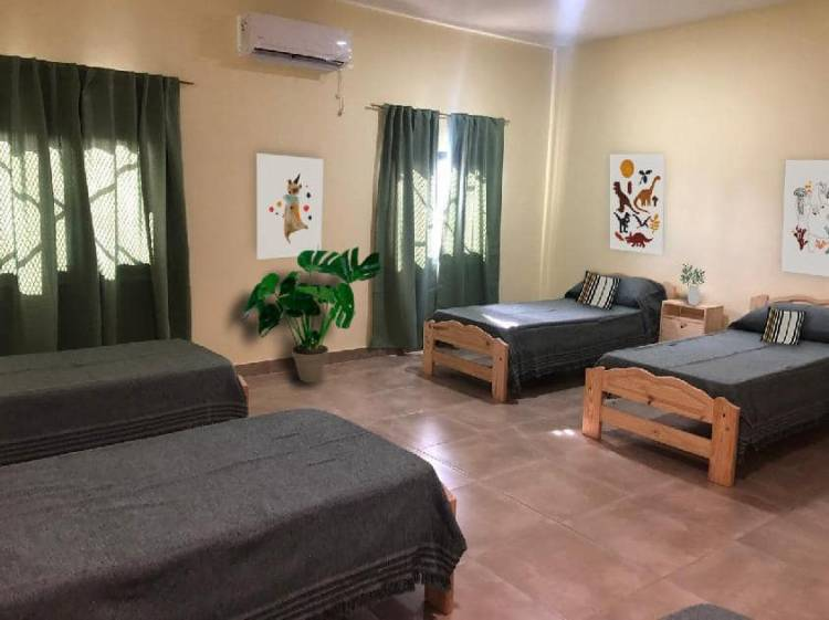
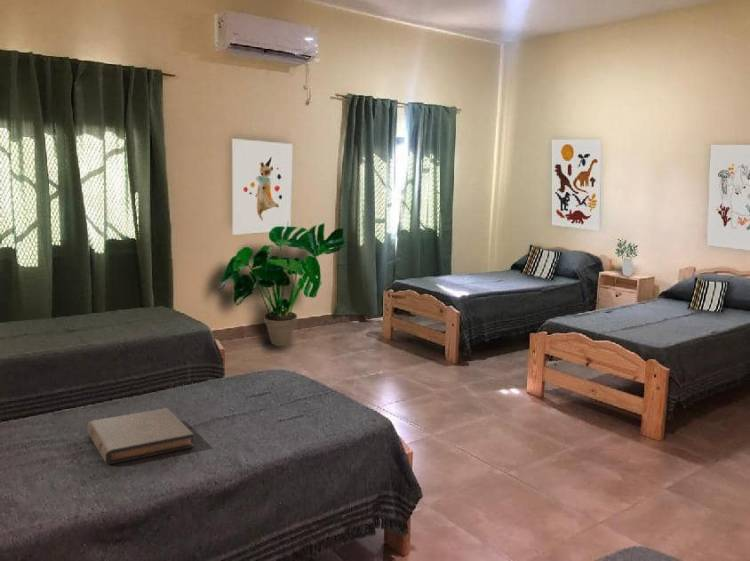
+ book [86,407,195,465]
